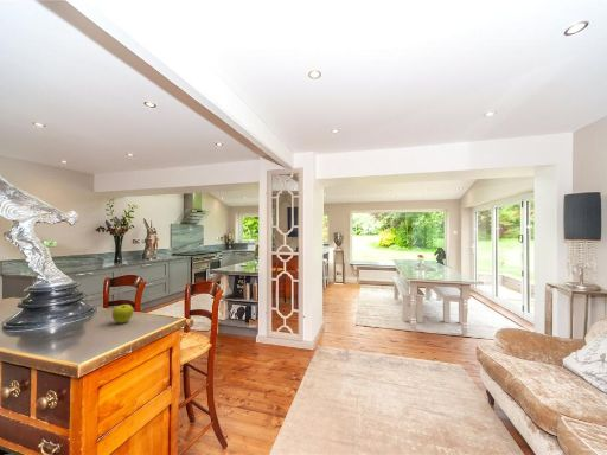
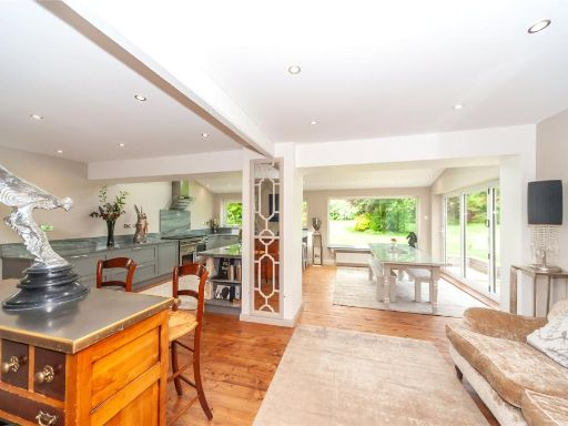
- fruit [111,303,134,325]
